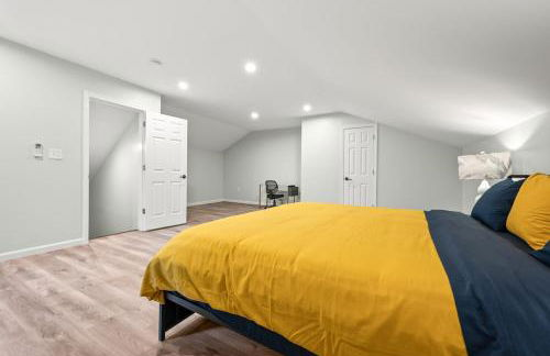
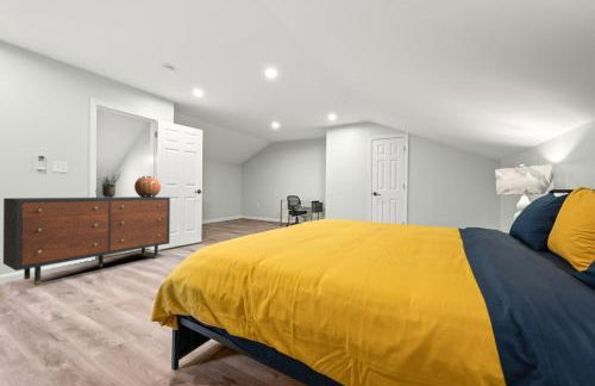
+ decorative sphere [133,175,162,198]
+ potted plant [96,170,121,198]
+ dresser [2,195,171,286]
